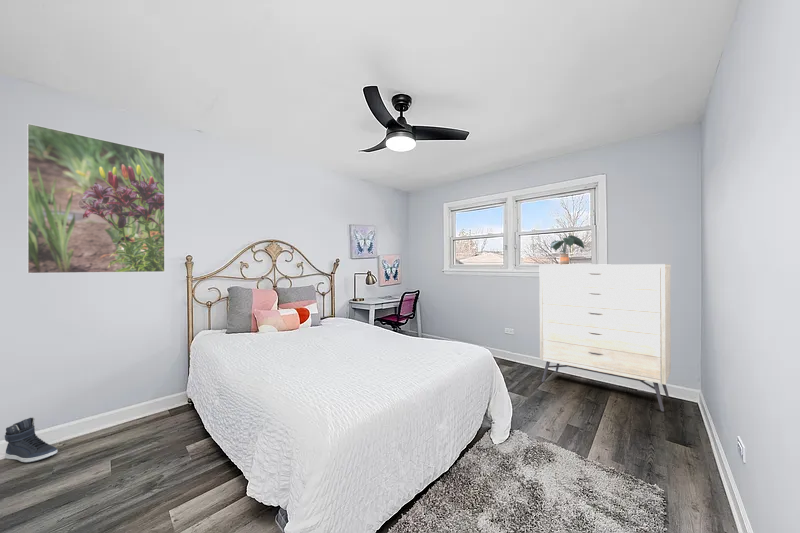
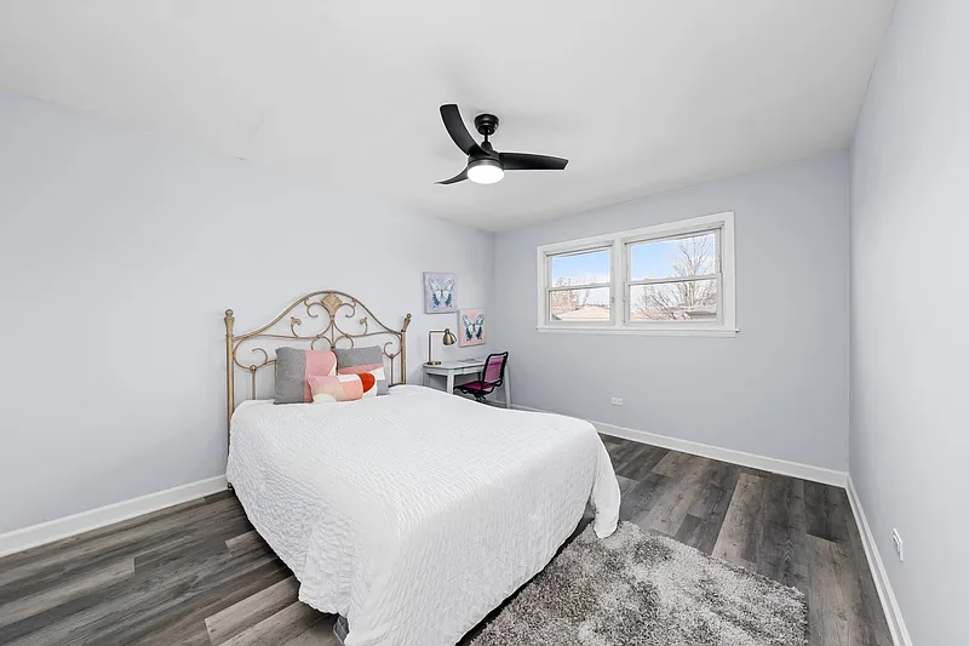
- potted plant [550,234,585,265]
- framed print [26,122,166,275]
- sneaker [4,417,59,464]
- dresser [539,263,672,412]
